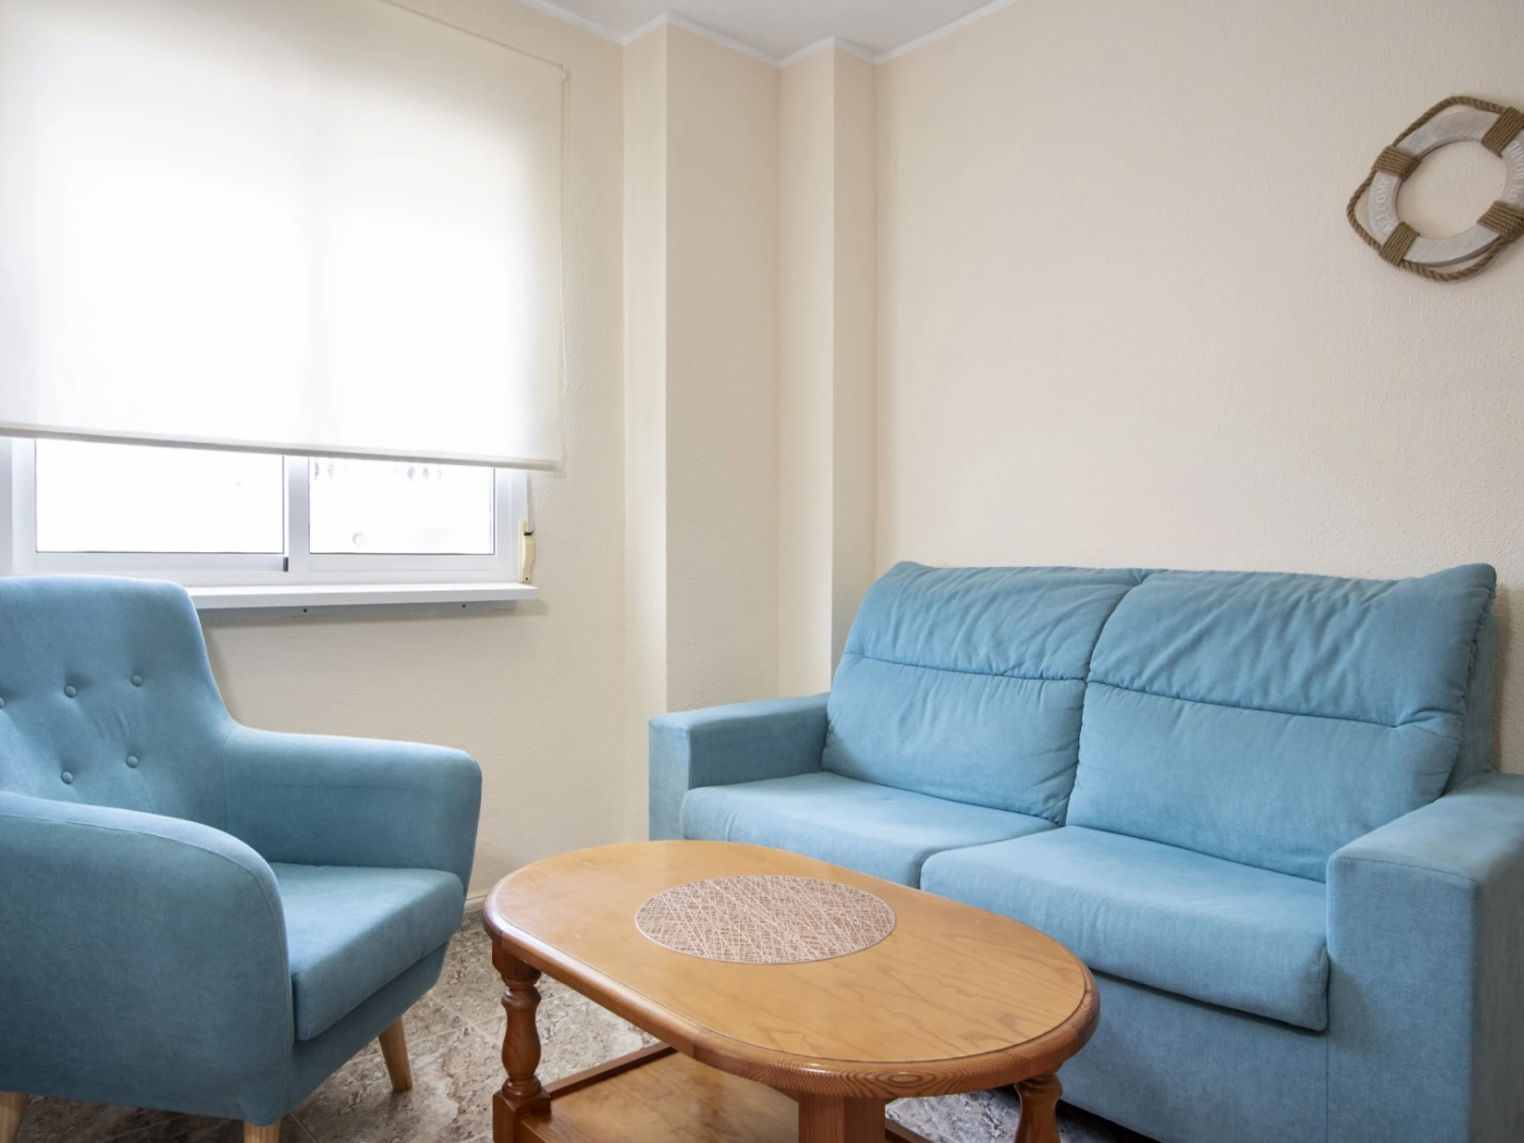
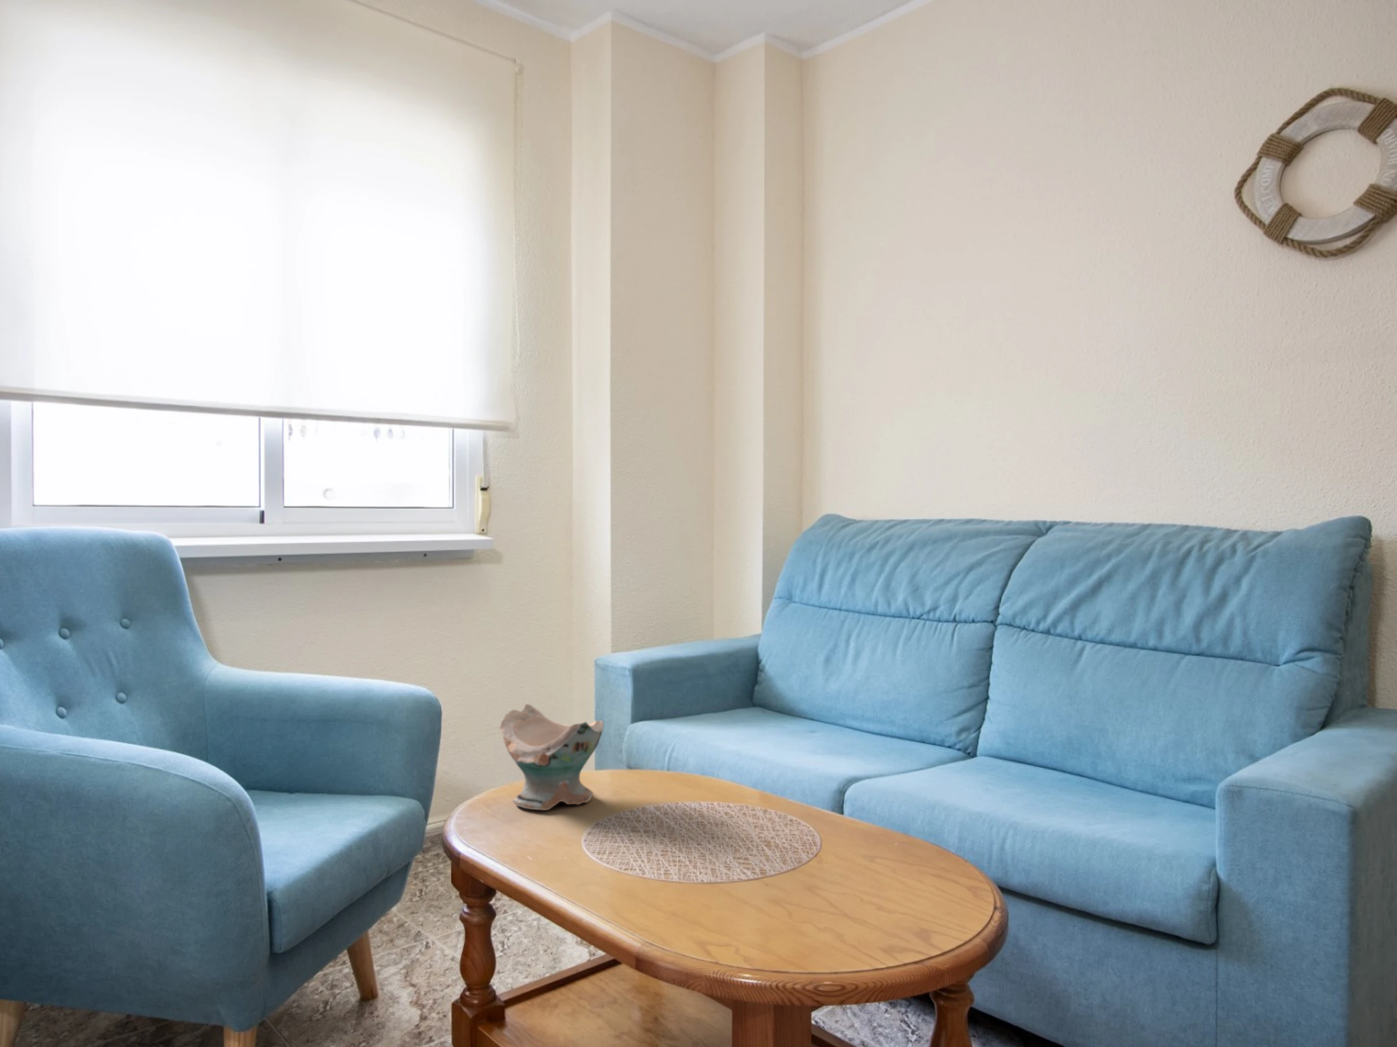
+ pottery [499,703,604,811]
